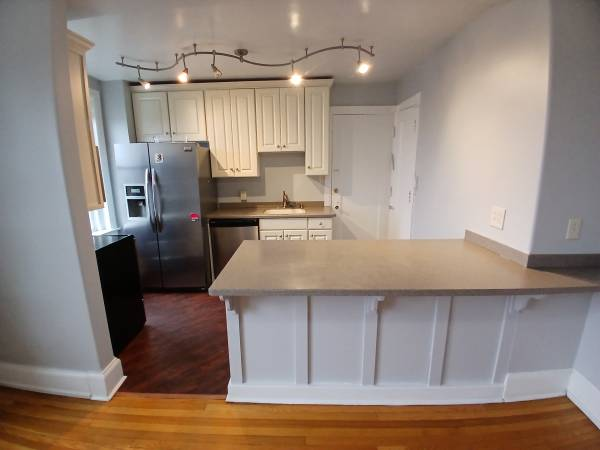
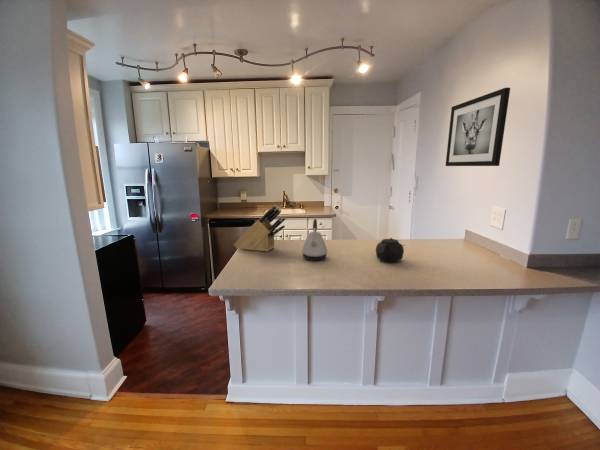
+ teapot [375,237,406,263]
+ kettle [301,218,328,262]
+ wall art [445,87,511,167]
+ knife block [233,204,287,253]
